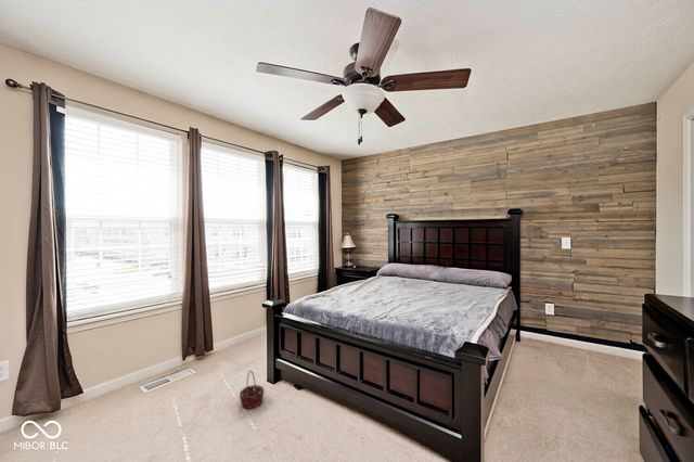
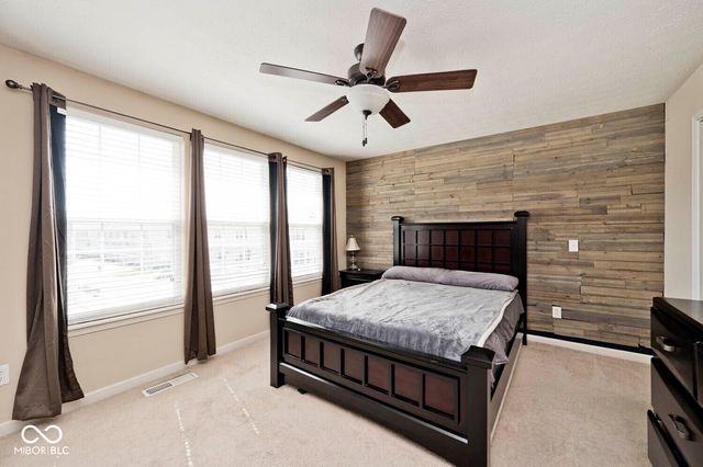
- basket [239,370,266,410]
